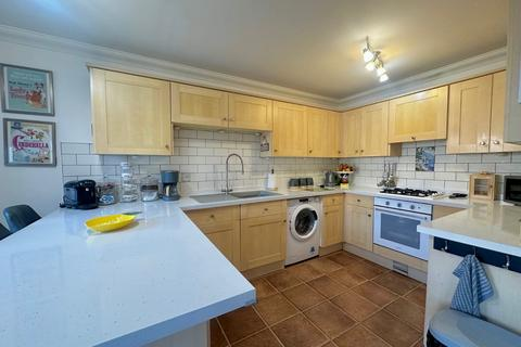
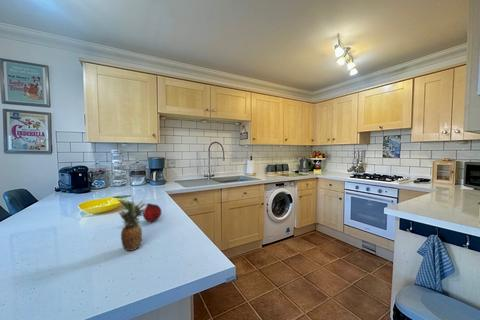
+ fruit [142,202,162,223]
+ fruit [116,196,148,252]
